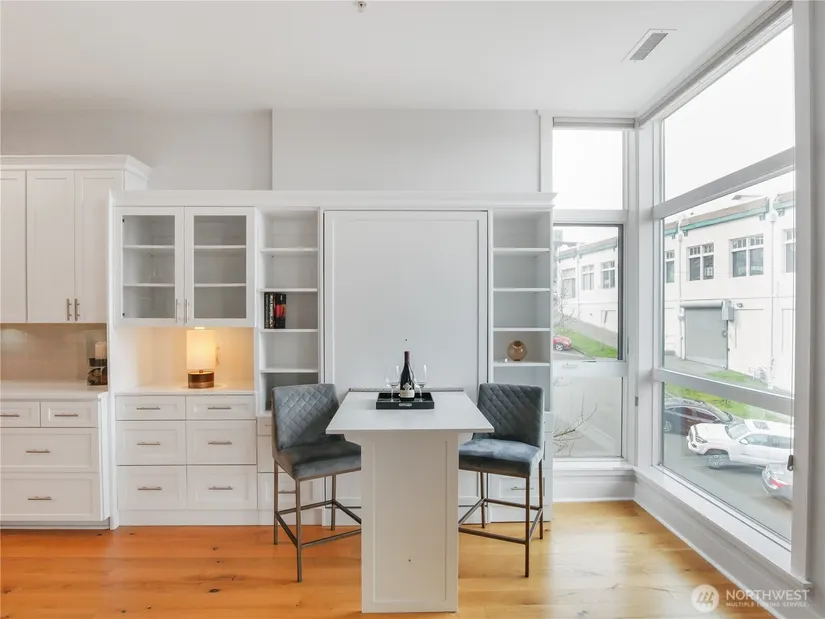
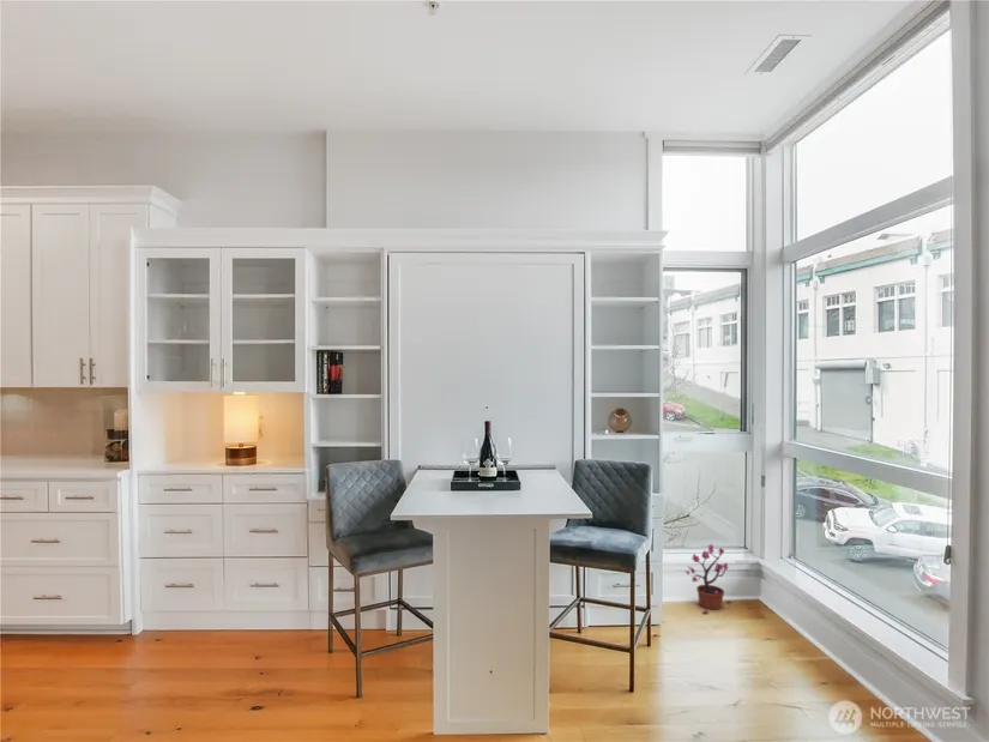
+ potted plant [686,543,732,615]
